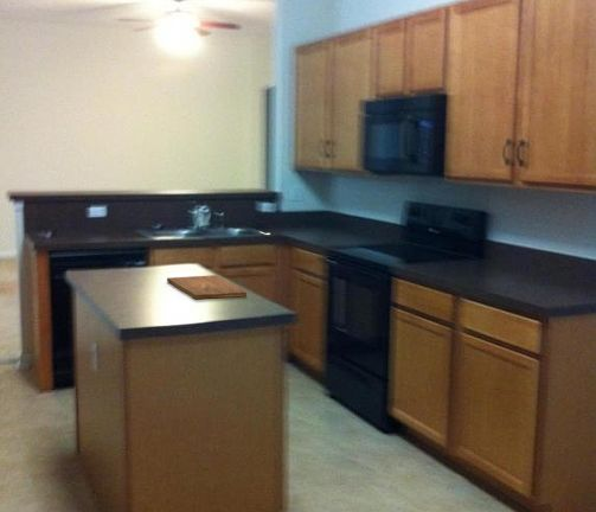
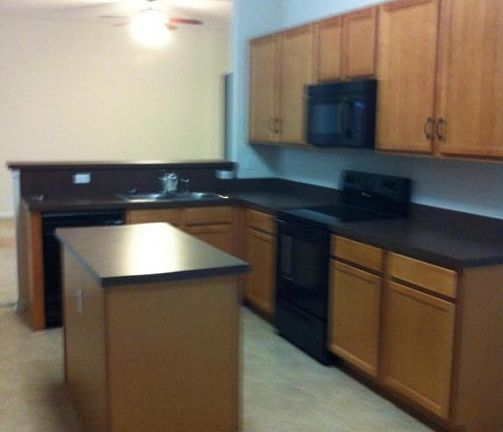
- cutting board [166,274,248,300]
